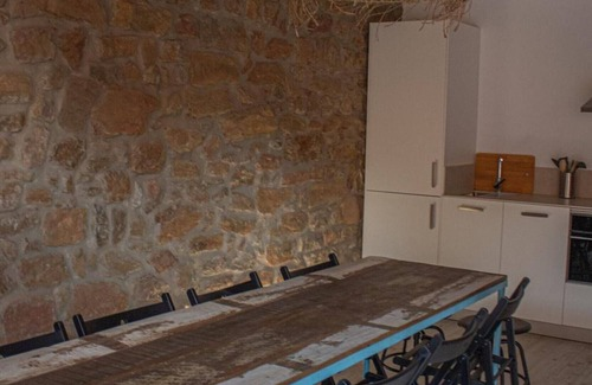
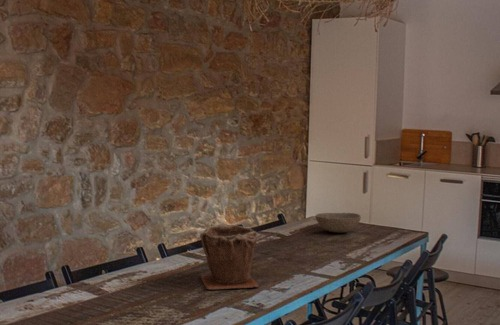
+ plant pot [199,223,260,290]
+ bowl [315,212,362,234]
